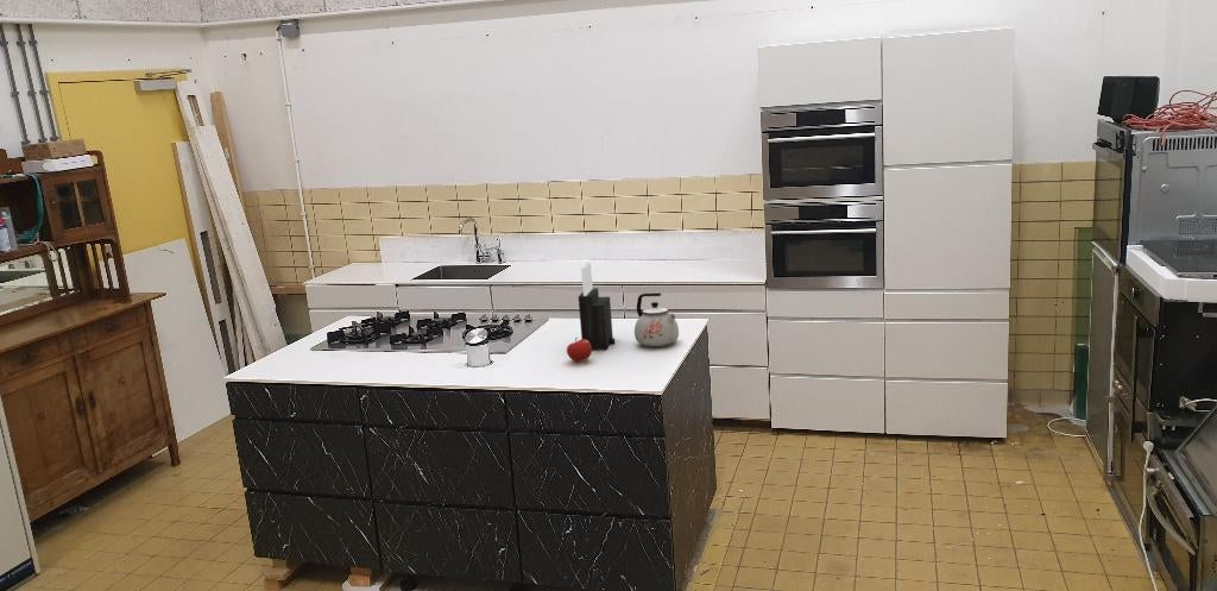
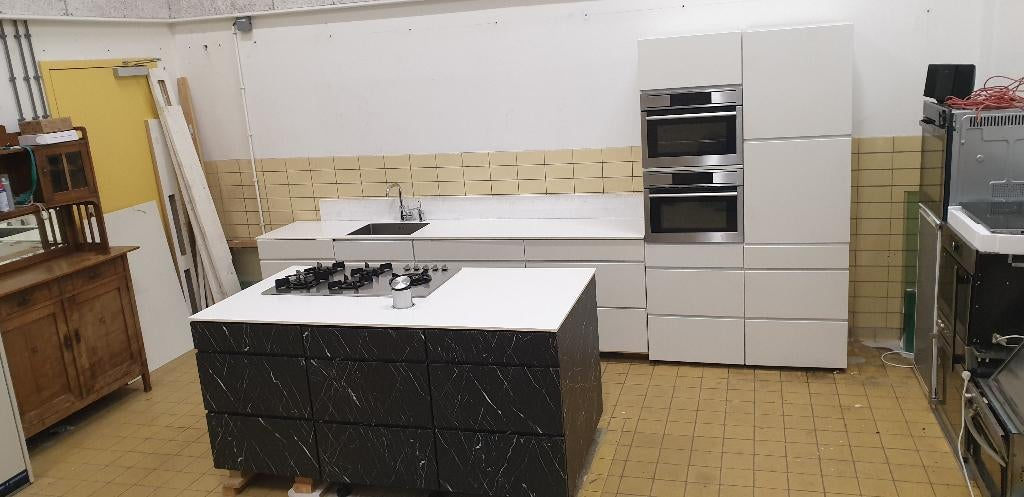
- kettle [633,291,680,347]
- fruit [566,337,593,363]
- knife block [578,262,616,351]
